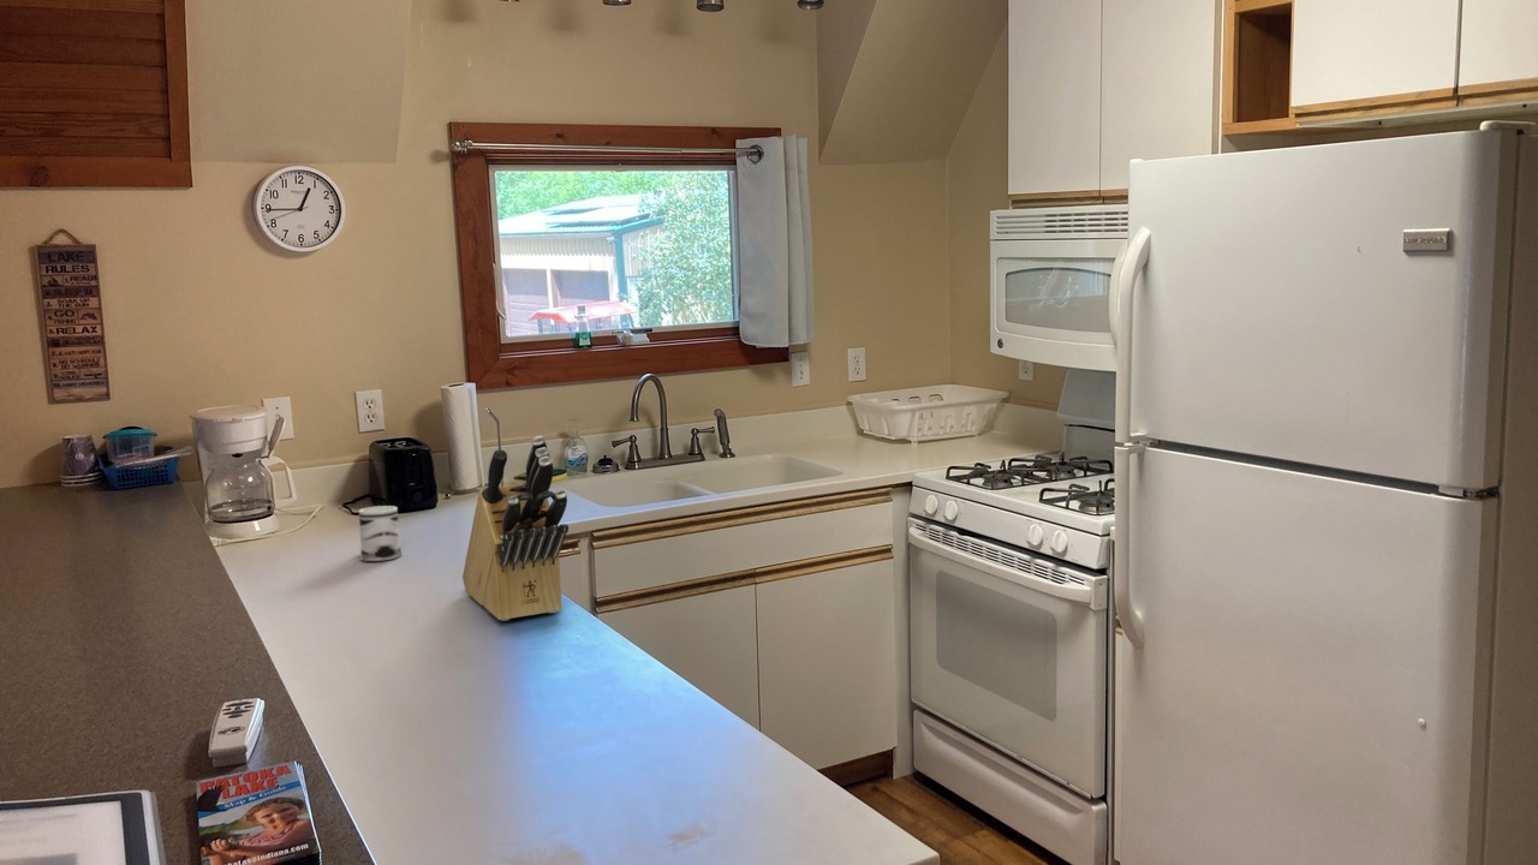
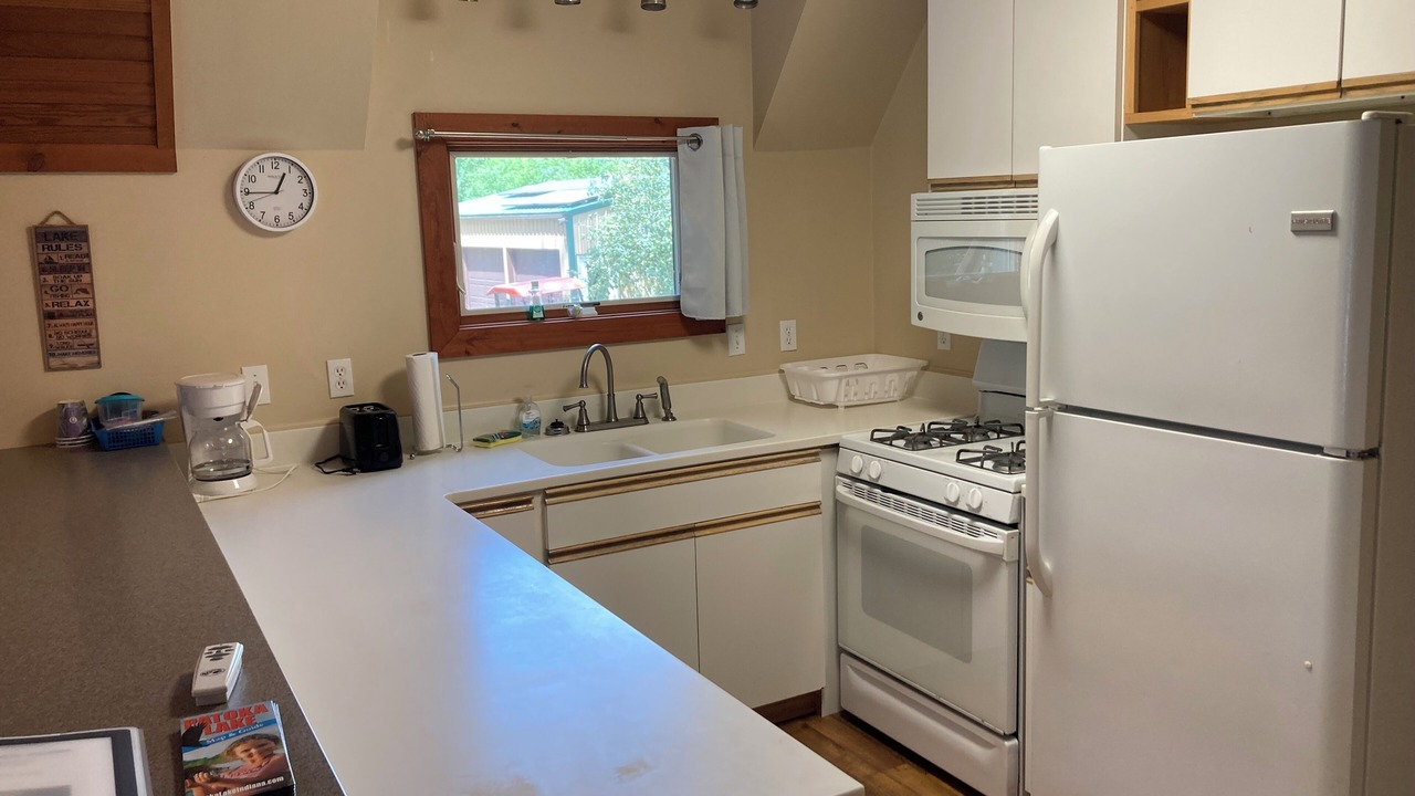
- knife block [461,435,570,622]
- mug [358,505,404,562]
